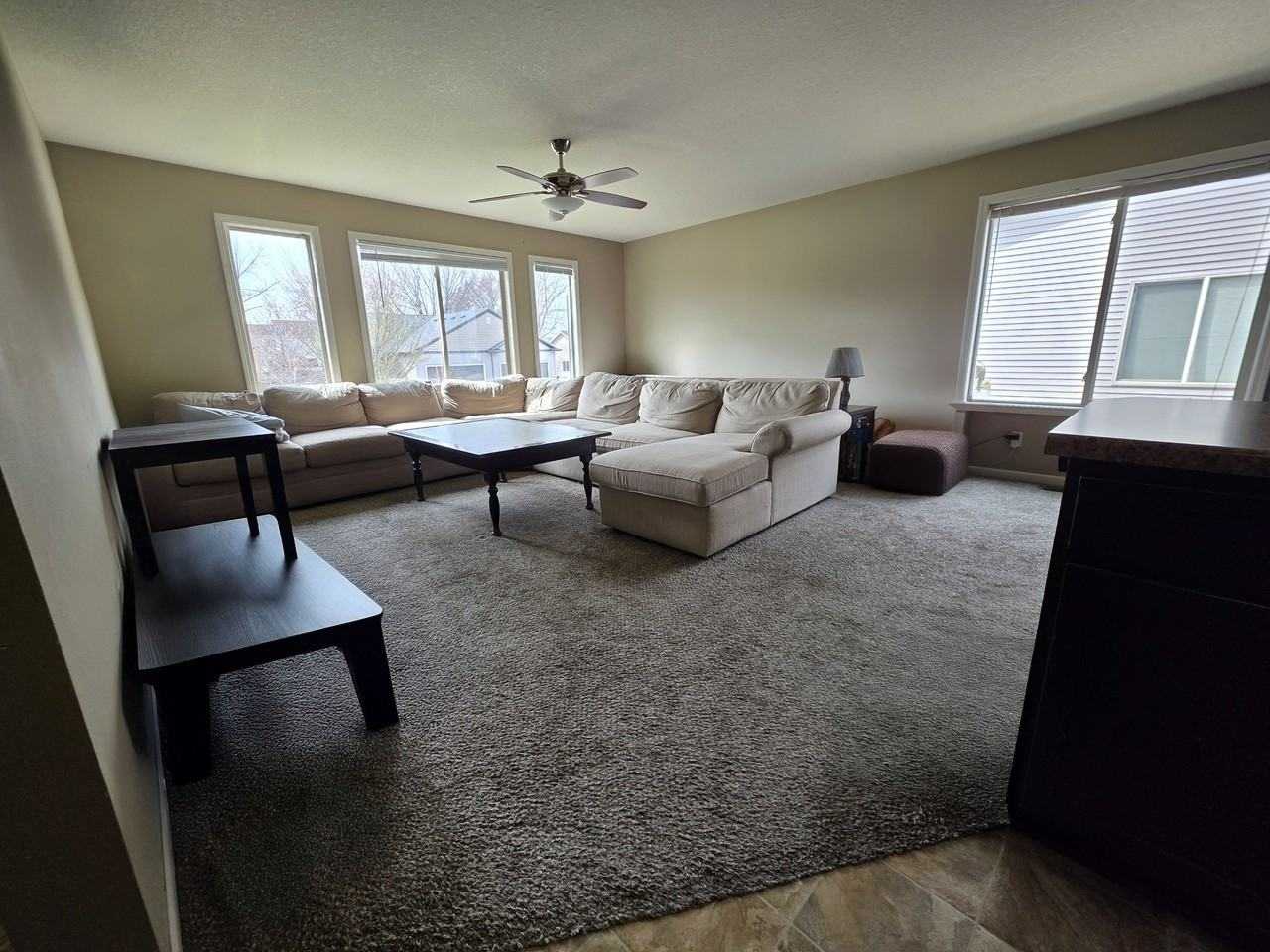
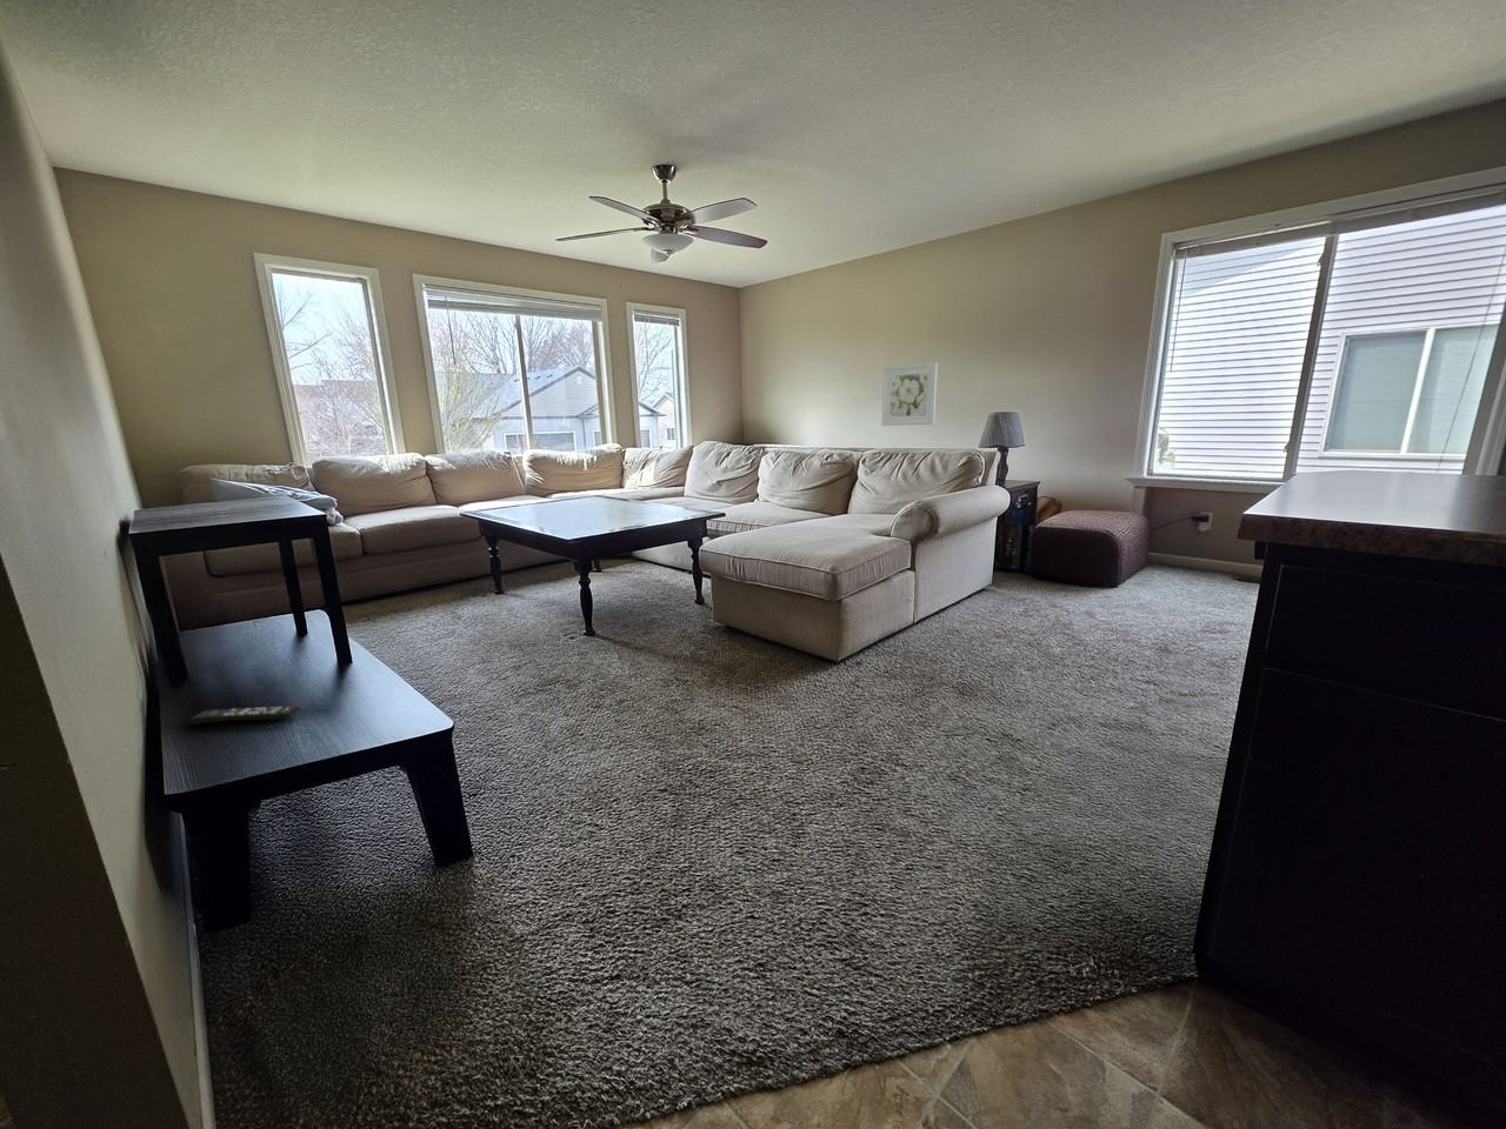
+ remote control [187,704,301,726]
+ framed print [881,361,939,427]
